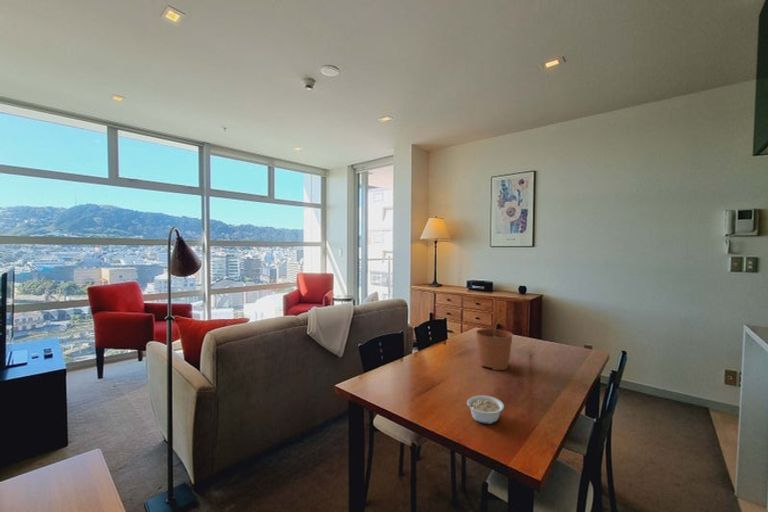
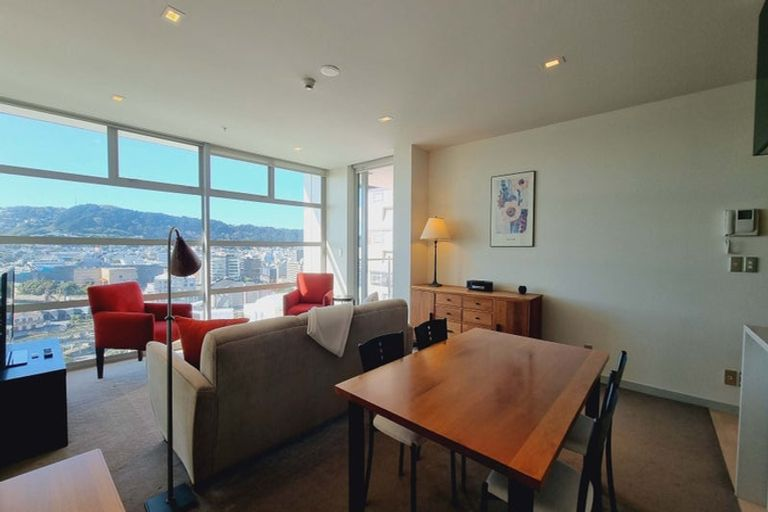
- plant pot [475,316,514,371]
- legume [461,395,505,425]
